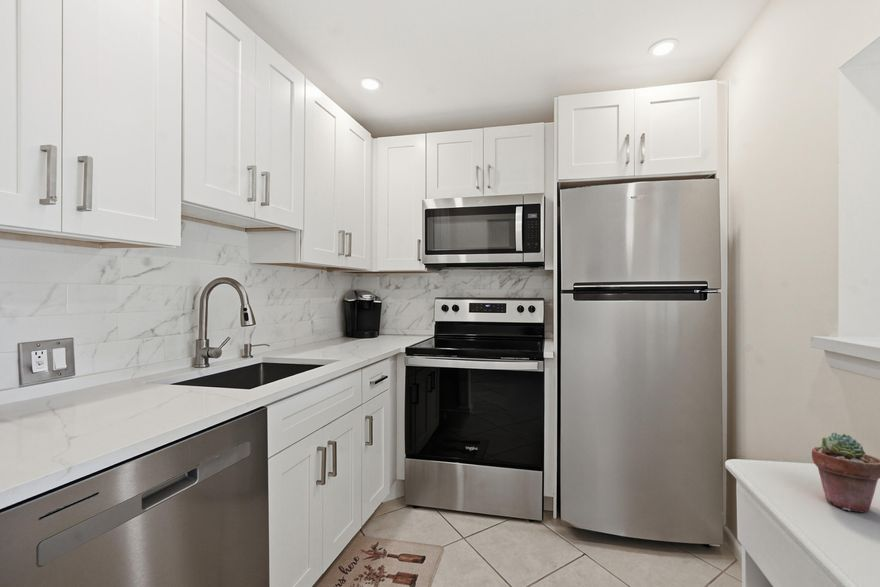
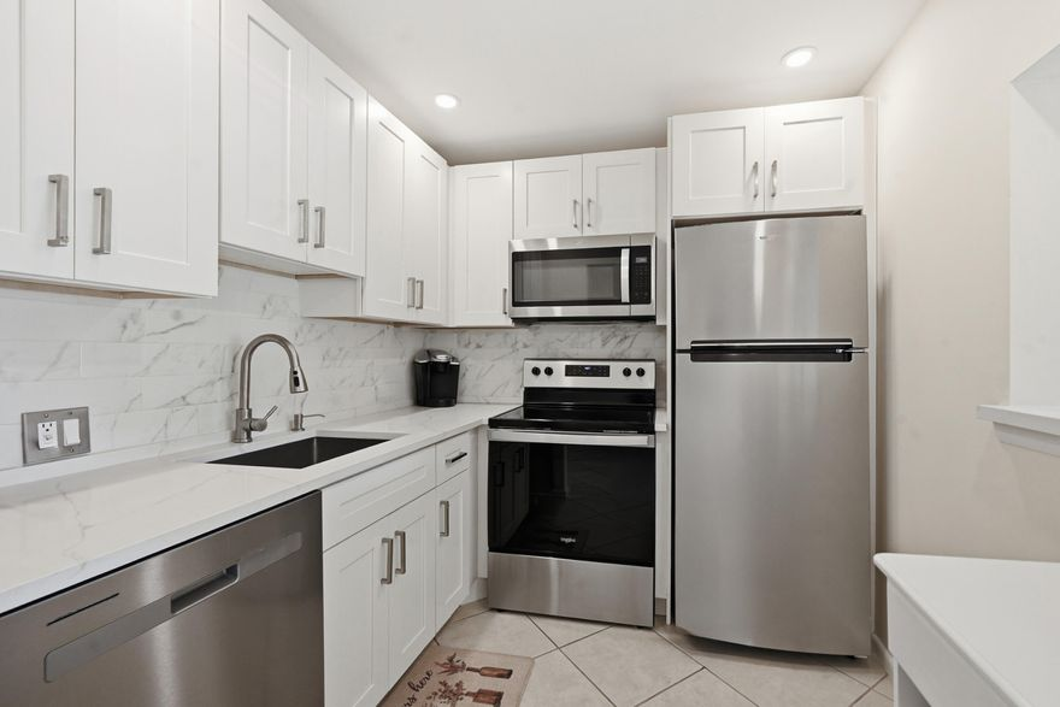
- potted succulent [811,431,880,513]
